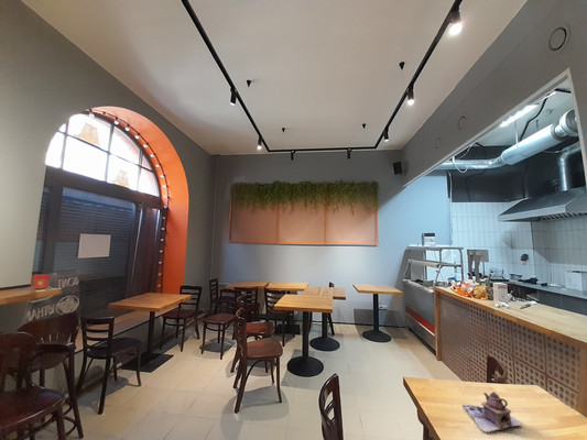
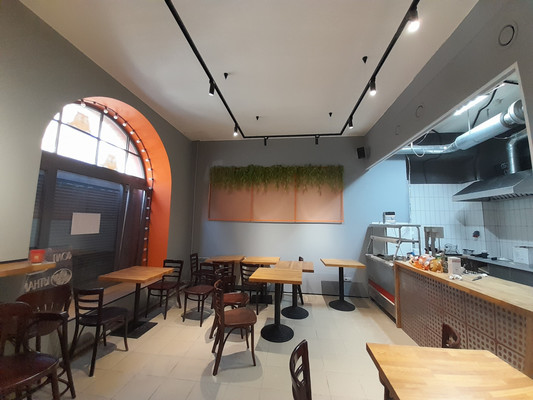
- teapot [461,391,522,435]
